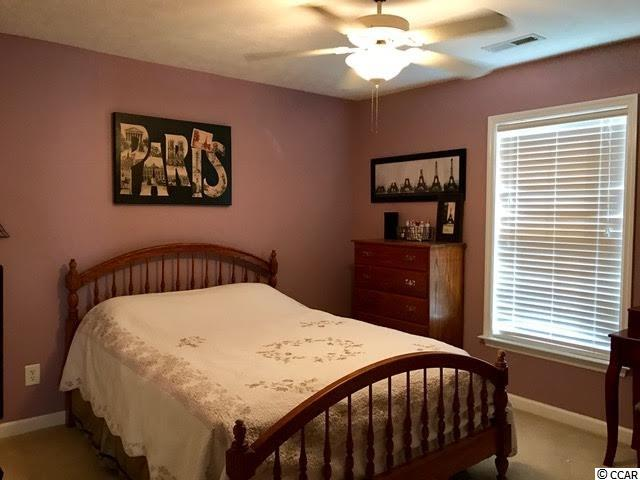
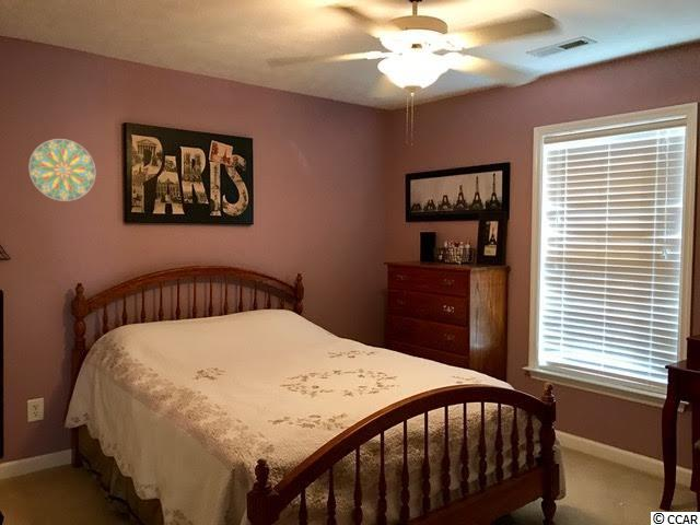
+ decorative plate [27,138,96,202]
